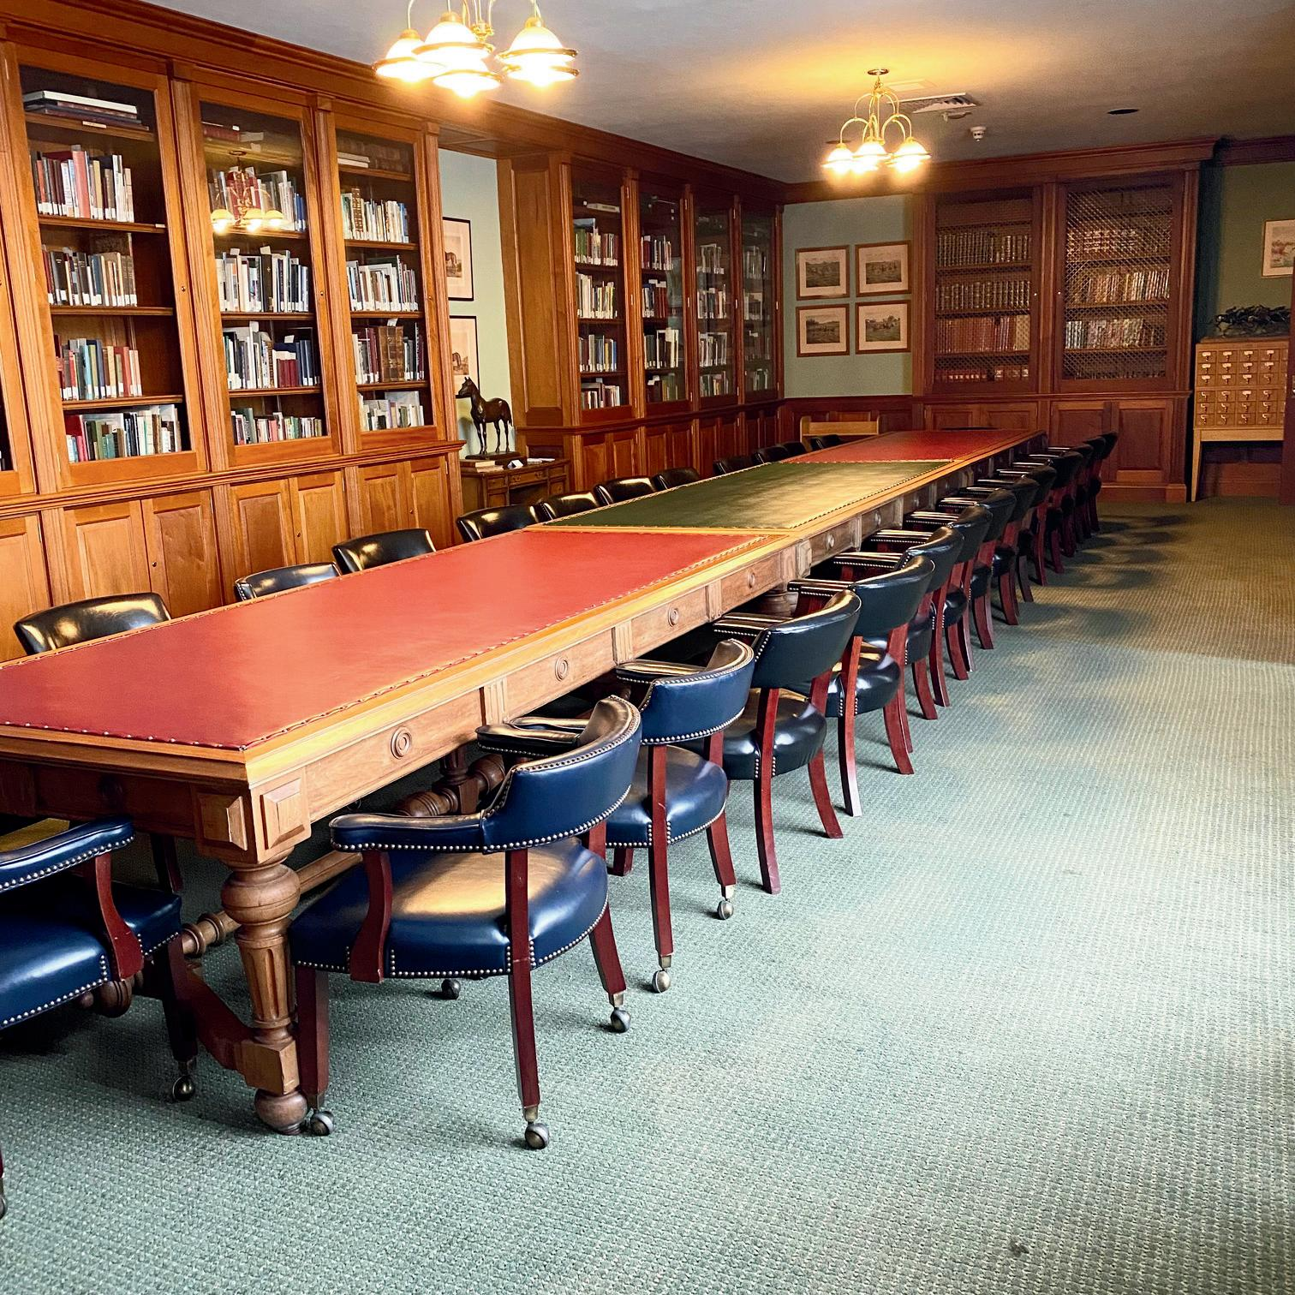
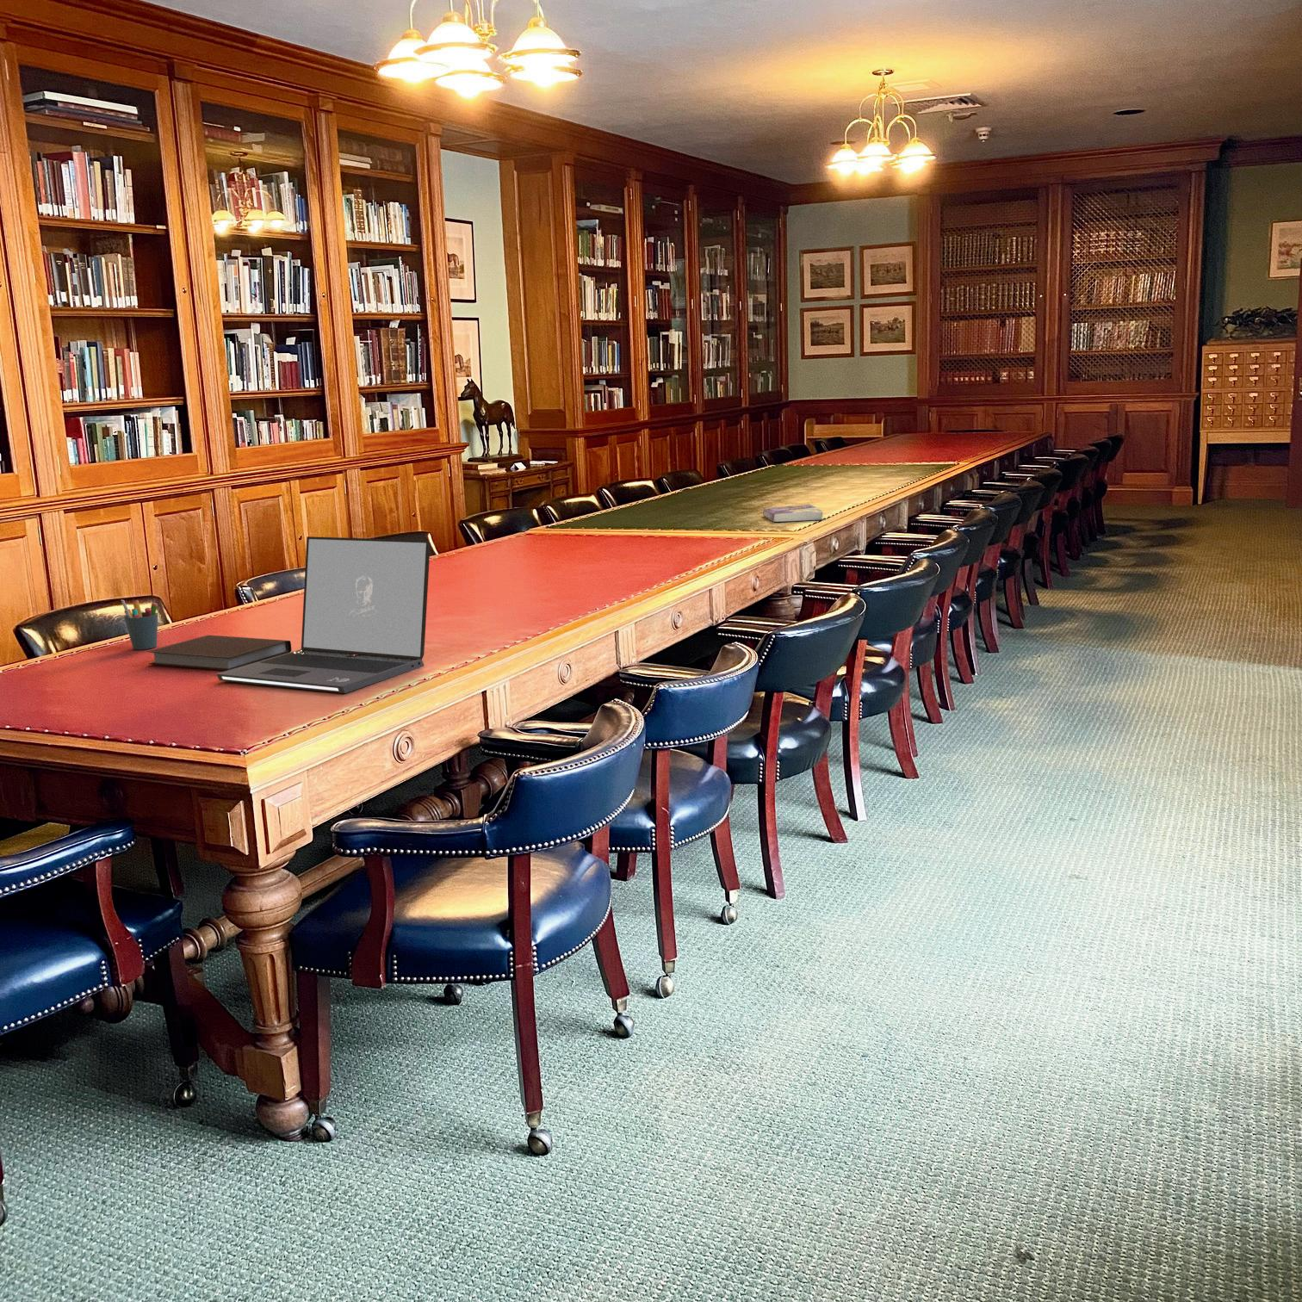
+ book [762,504,824,522]
+ notebook [145,634,292,671]
+ laptop [216,535,432,694]
+ pen holder [120,600,160,650]
